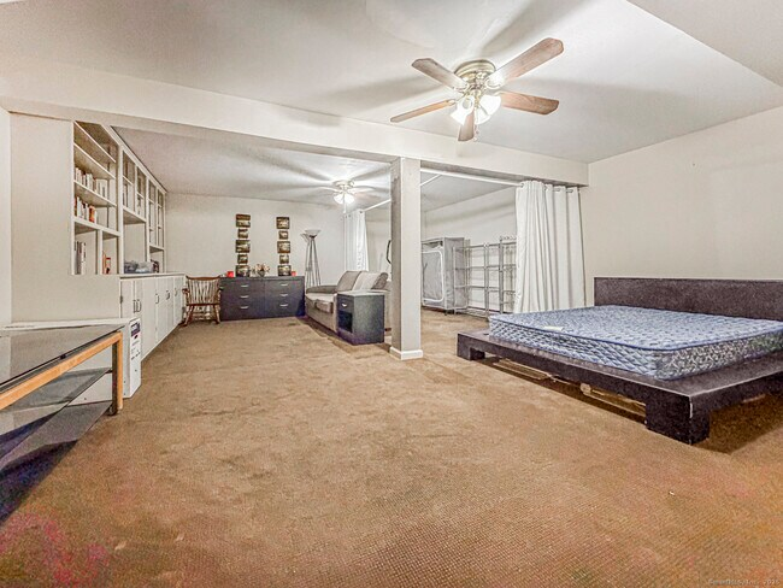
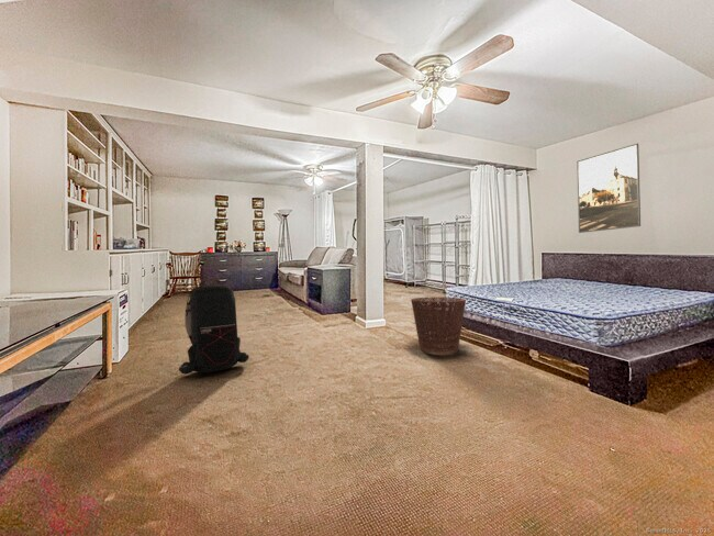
+ backpack [178,283,250,376]
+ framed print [576,143,642,234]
+ basket [410,297,467,356]
